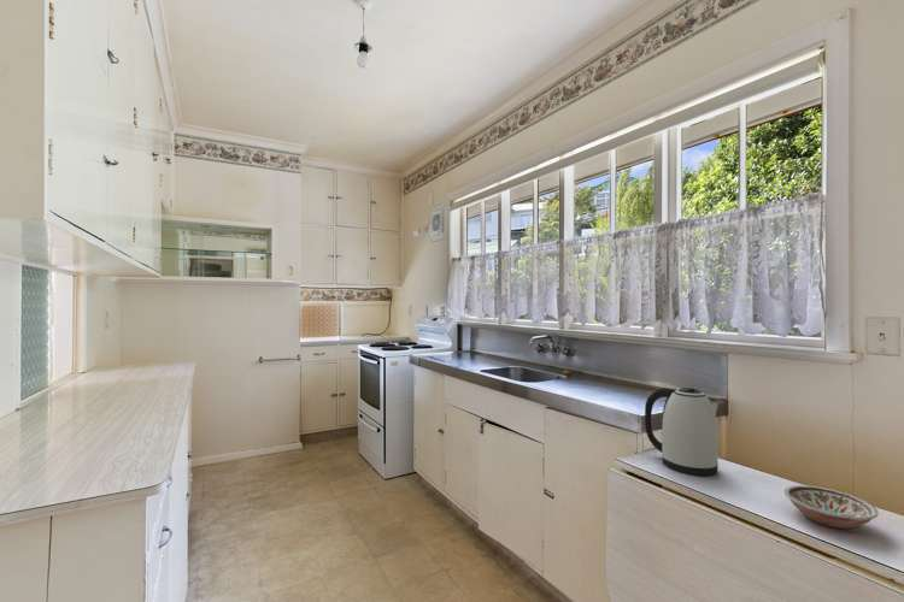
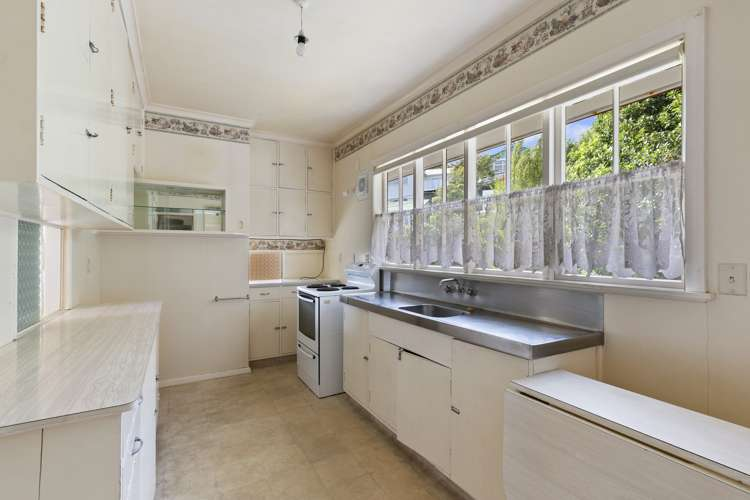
- bowl [783,484,880,530]
- kettle [644,386,720,477]
